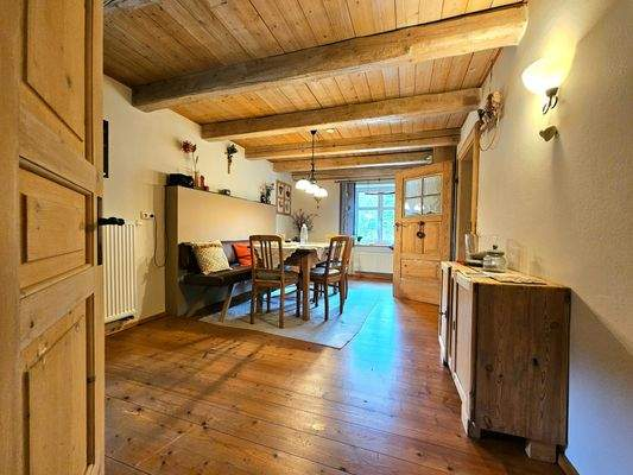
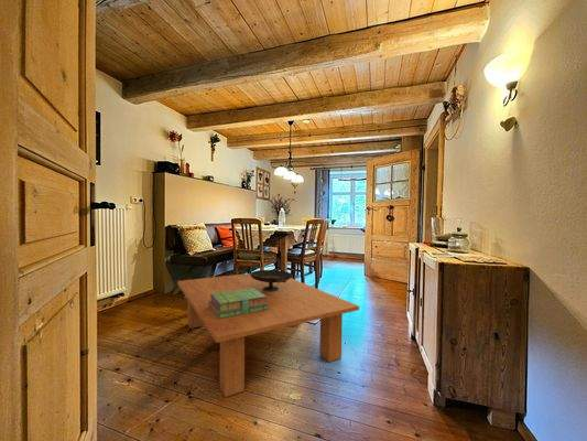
+ stack of books [208,288,269,319]
+ coffee table [176,272,360,398]
+ decorative bowl [249,269,293,291]
